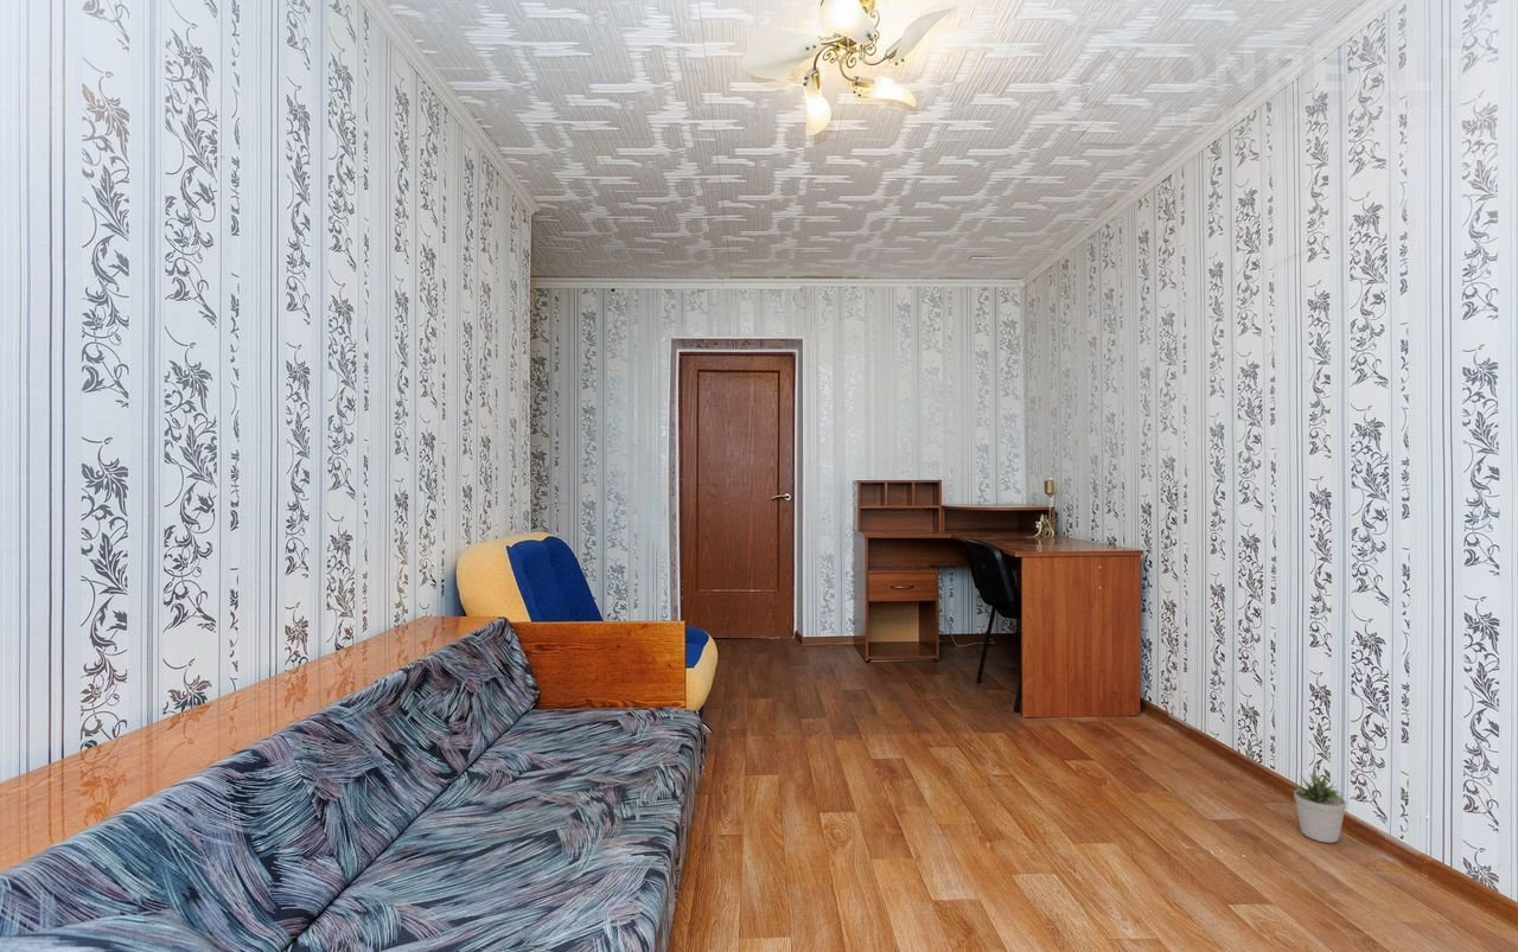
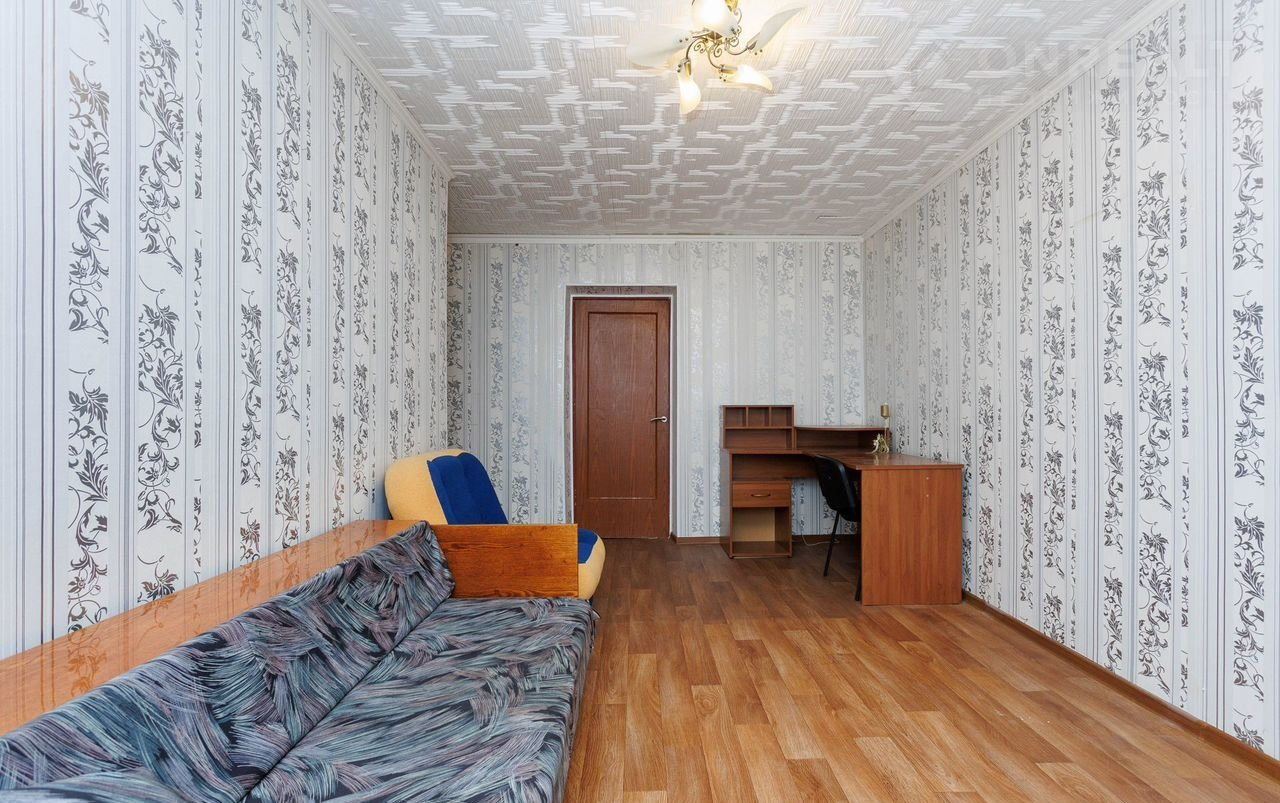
- potted plant [1288,772,1348,844]
